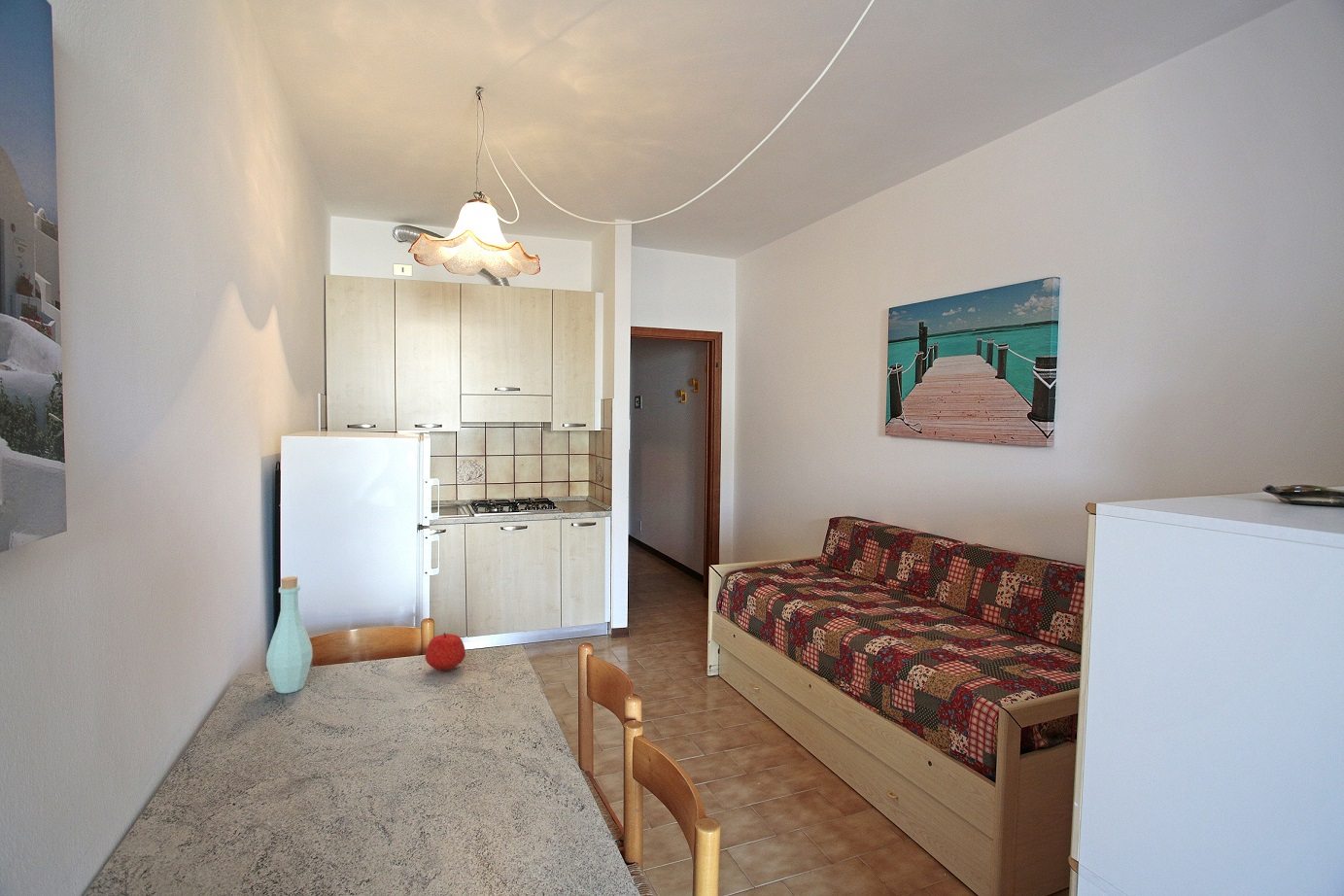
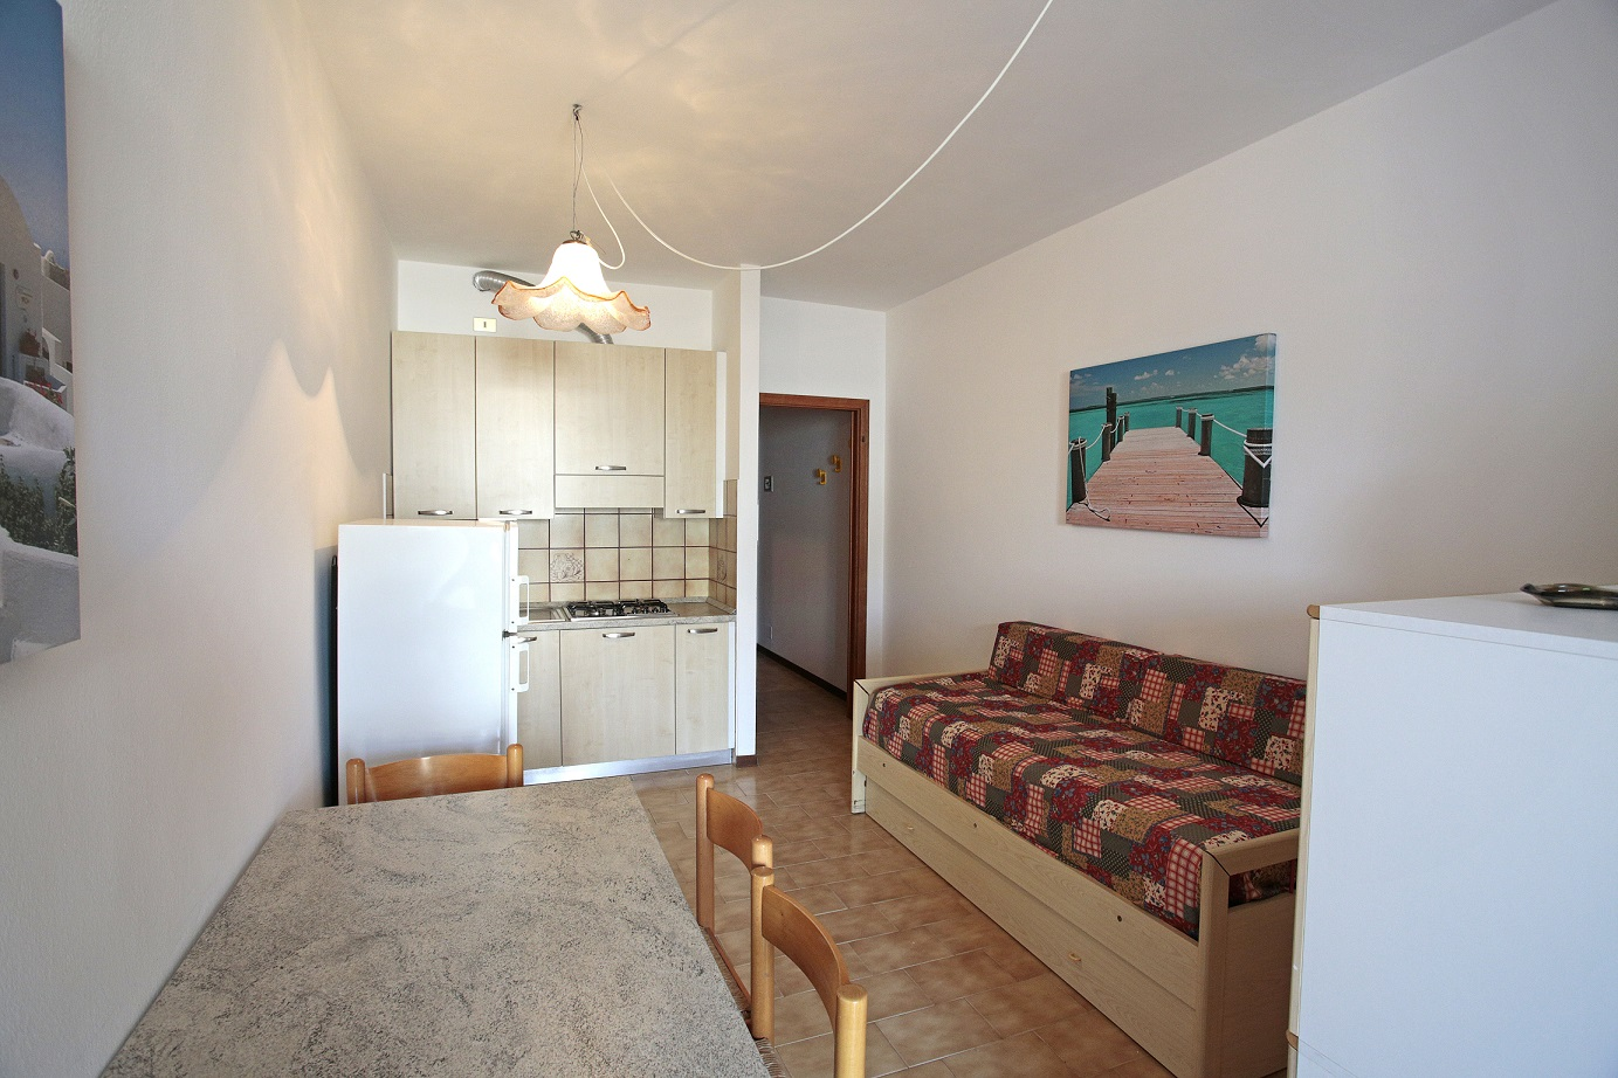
- bottle [265,575,314,694]
- apple [425,632,466,672]
